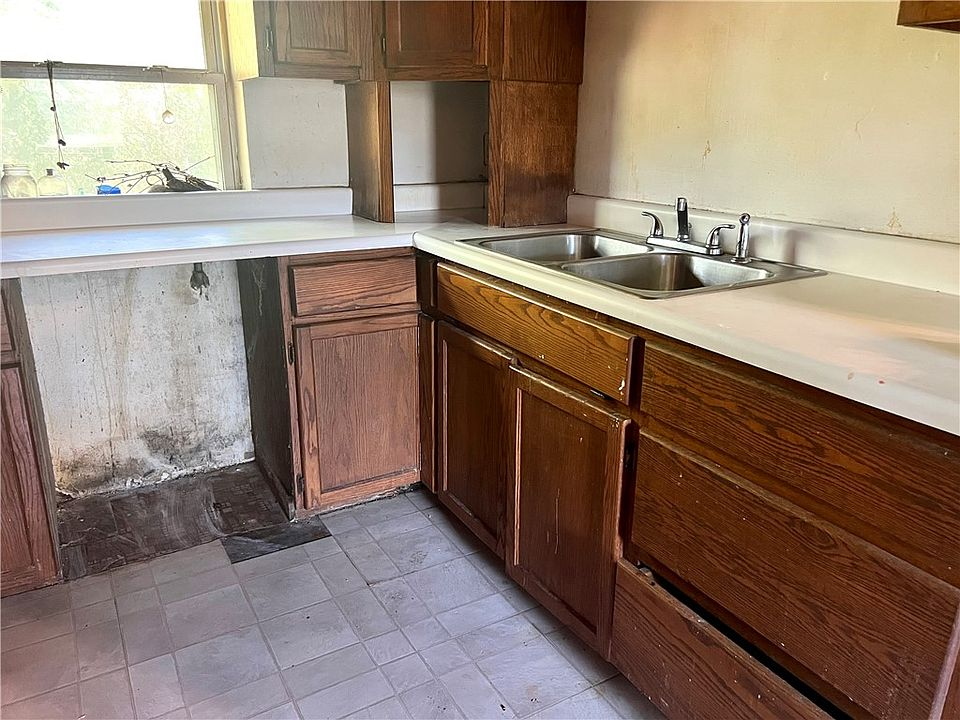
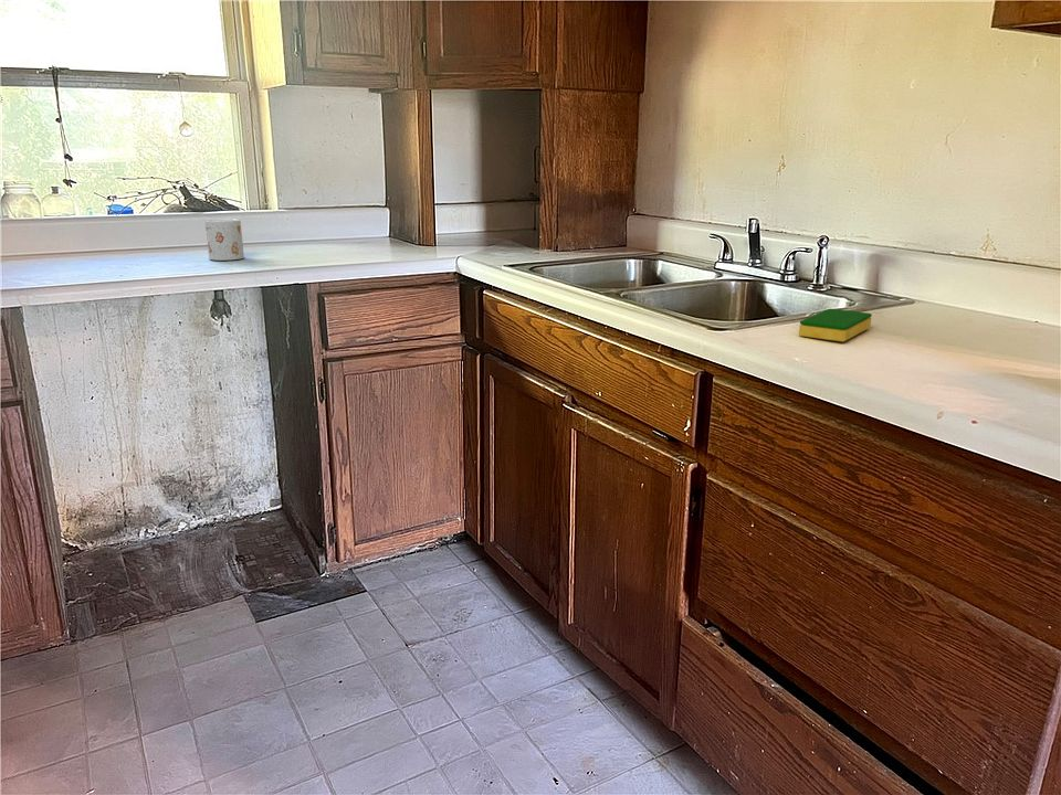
+ dish sponge [798,308,873,342]
+ mug [203,218,245,262]
